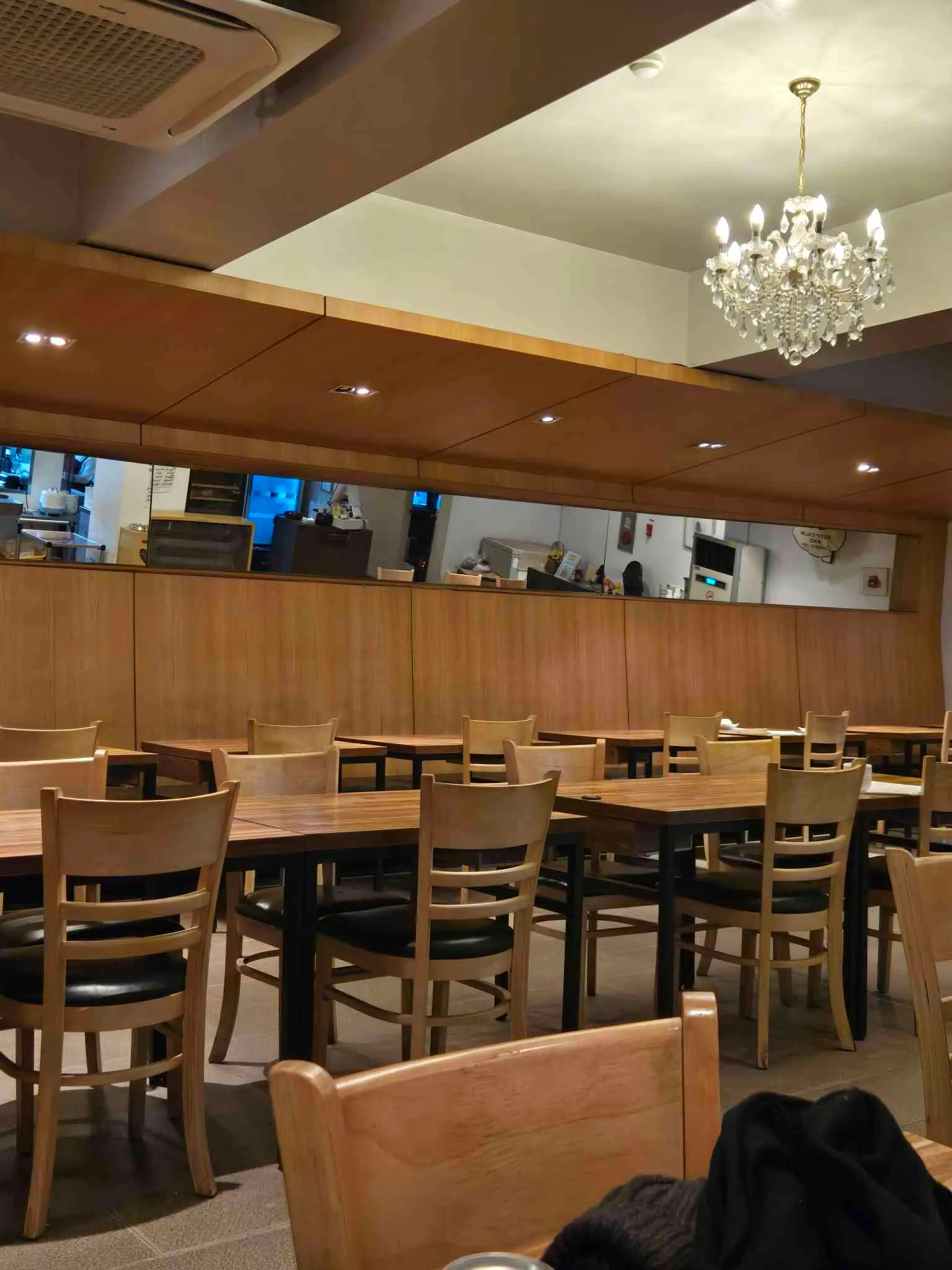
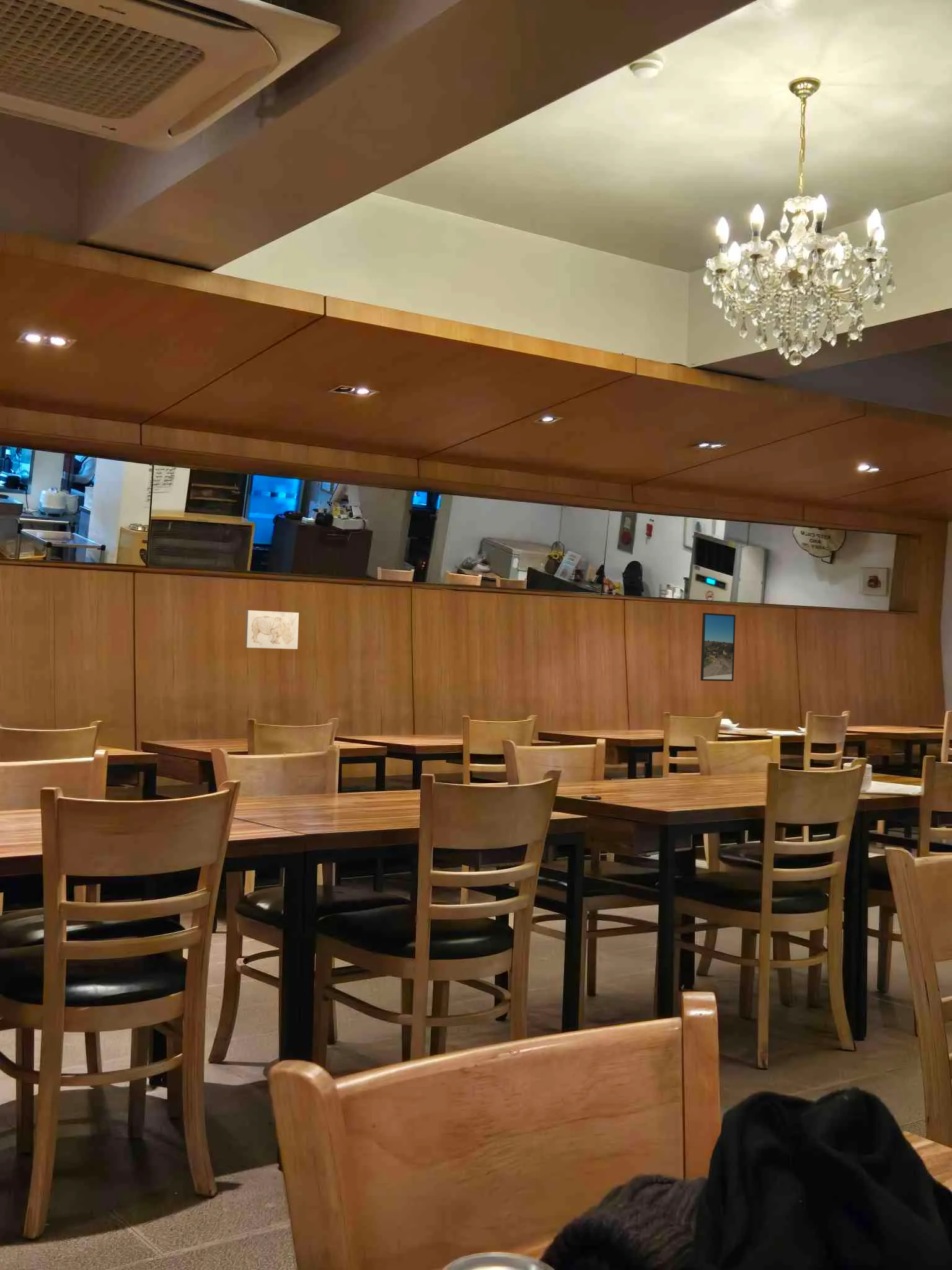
+ wall art [244,610,299,650]
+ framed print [700,612,736,682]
